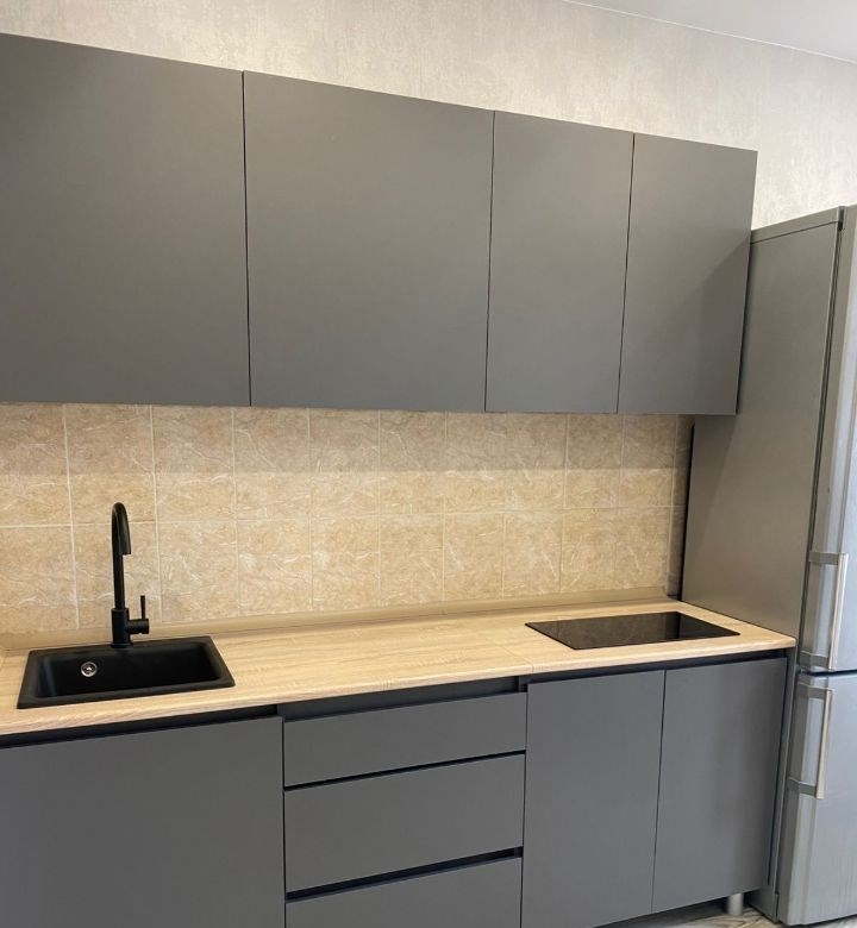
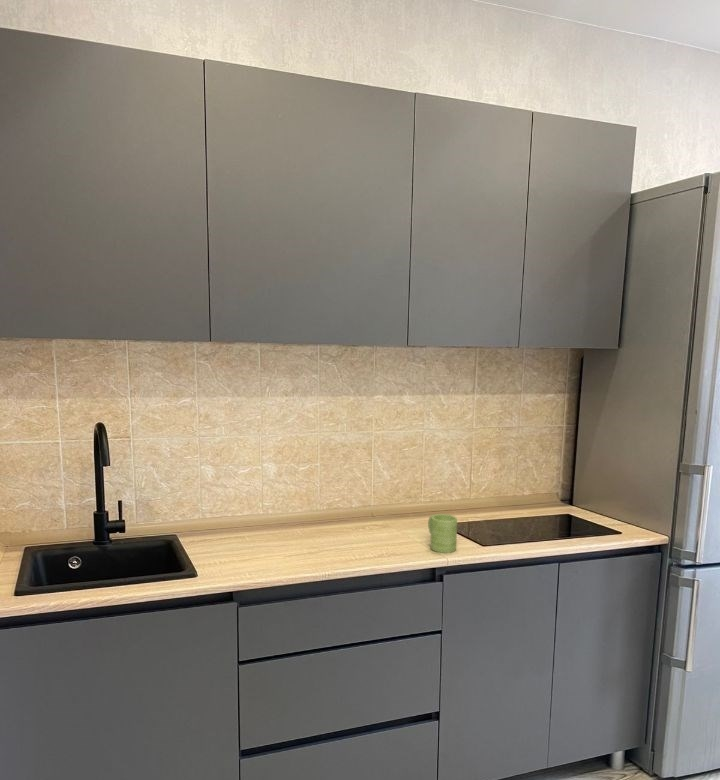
+ mug [427,513,458,554]
